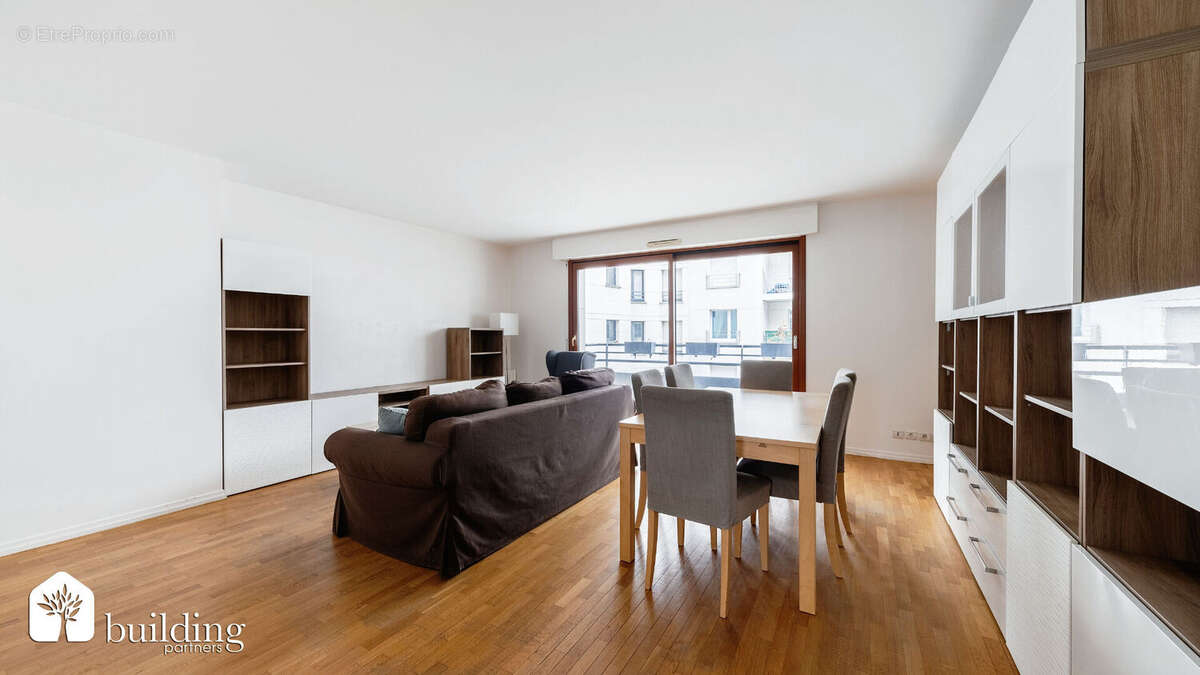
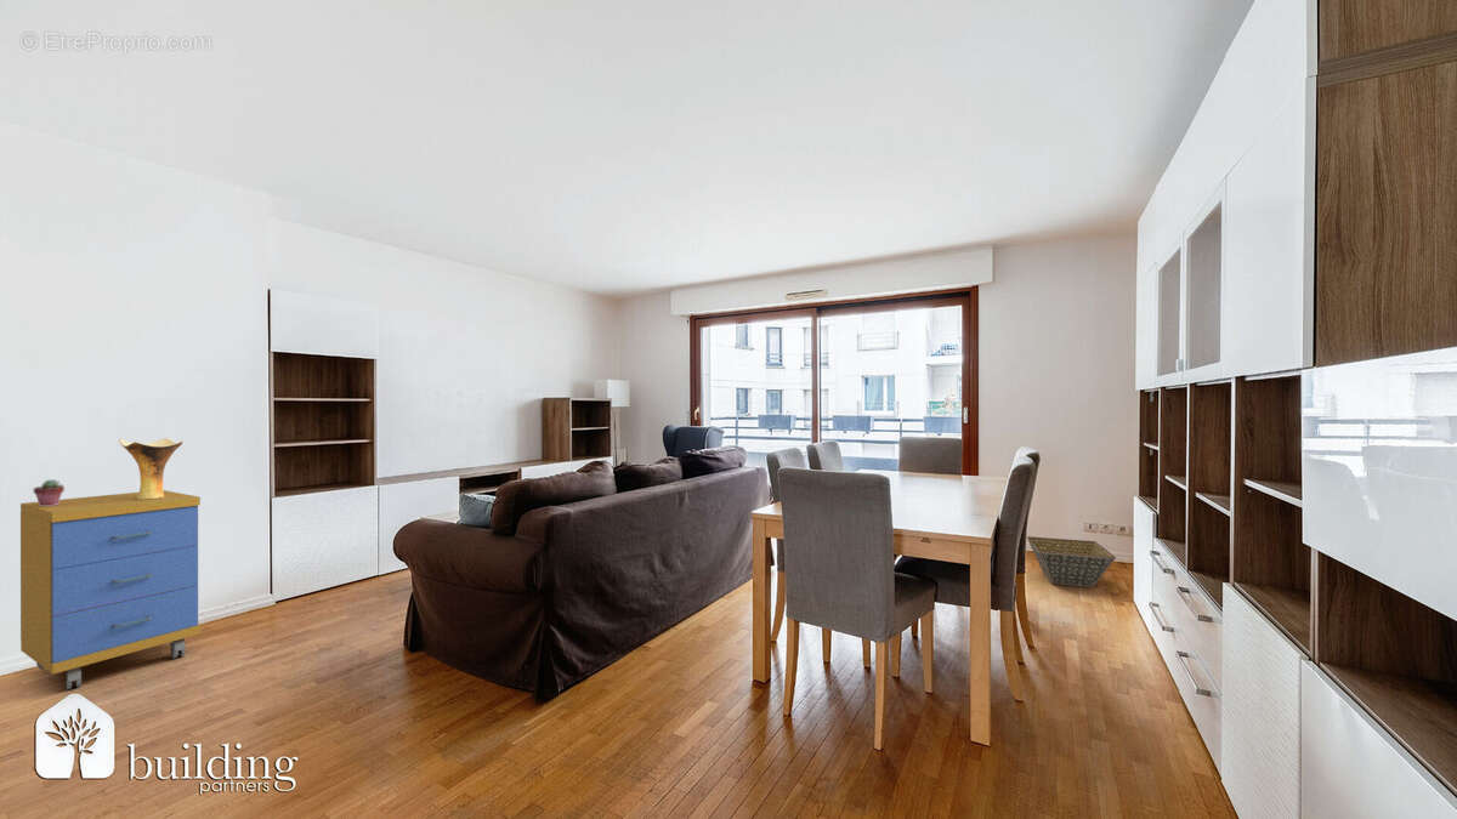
+ potted succulent [33,478,66,506]
+ storage cabinet [19,489,202,690]
+ vase [118,437,183,500]
+ basket [1026,535,1117,588]
